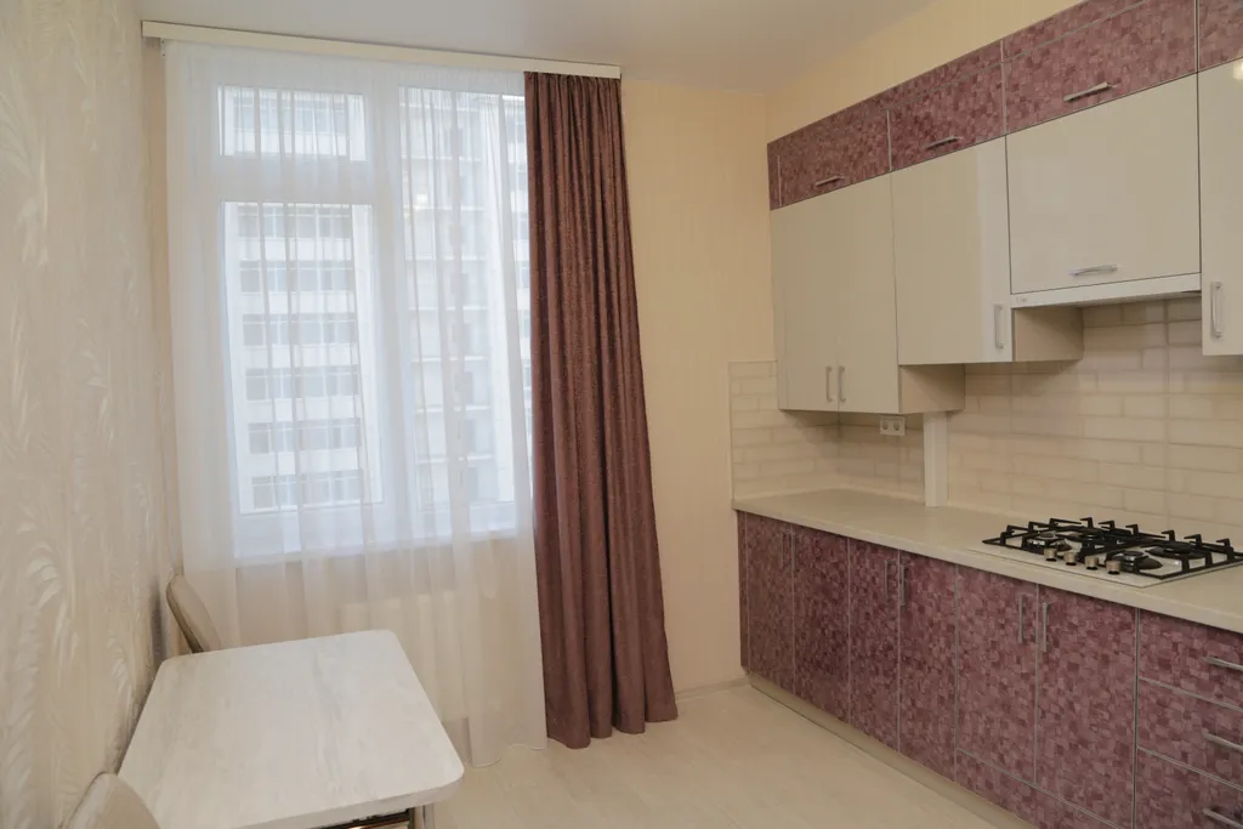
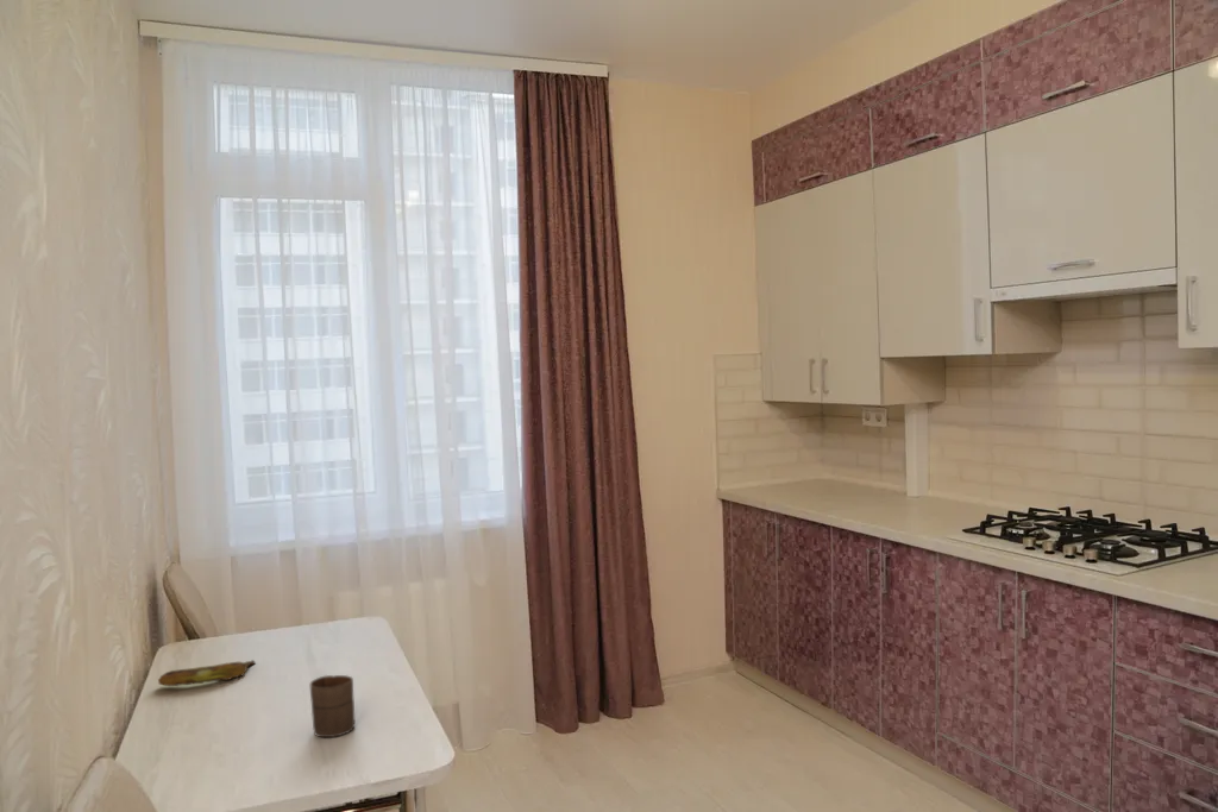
+ banana [157,659,257,687]
+ cup [309,674,356,738]
